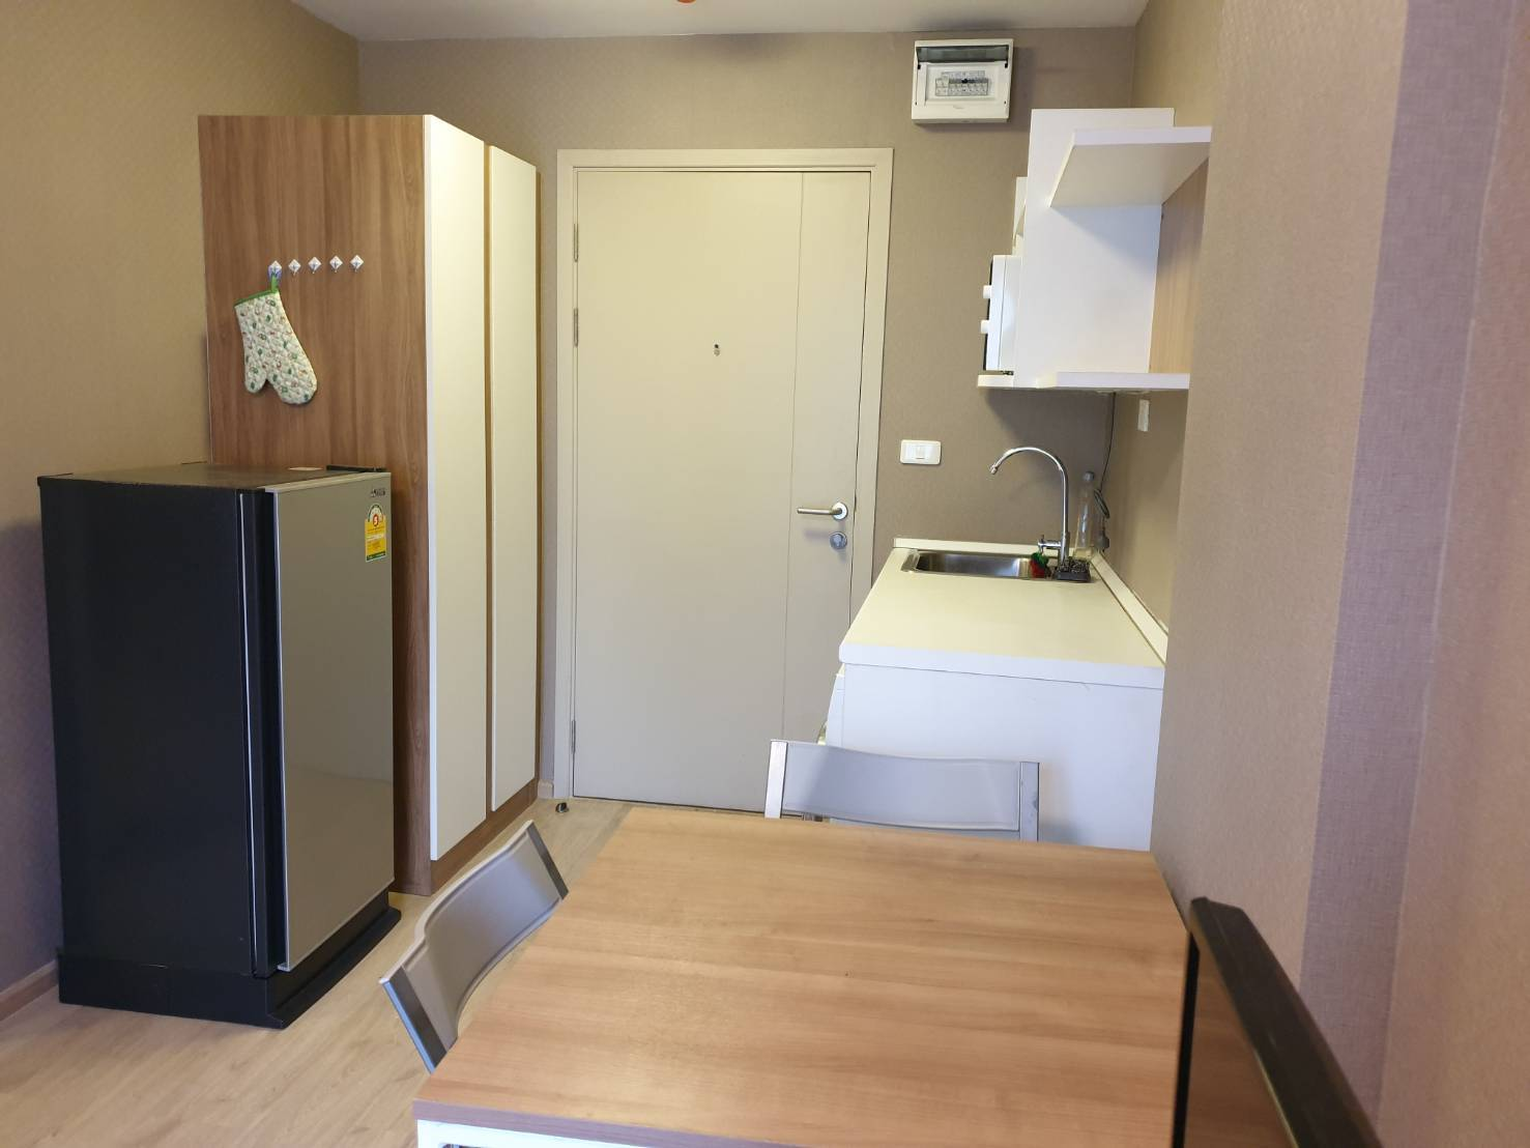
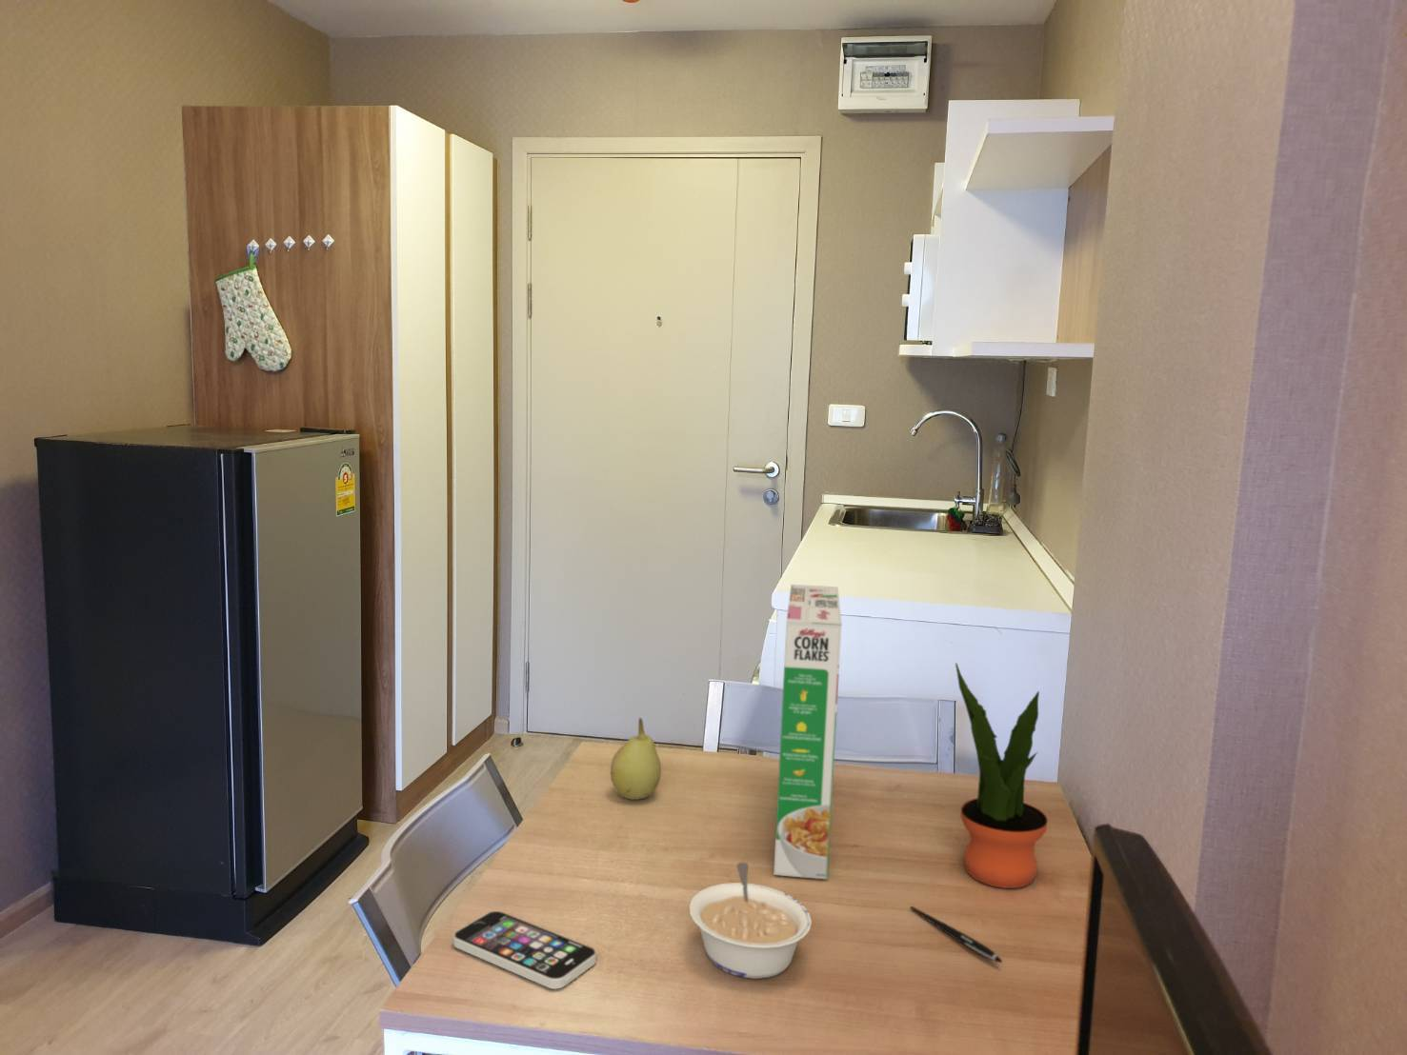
+ smartphone [452,910,598,991]
+ fruit [610,717,662,801]
+ legume [687,862,813,980]
+ cereal box [773,584,843,880]
+ pen [910,905,1003,964]
+ potted plant [955,662,1049,889]
